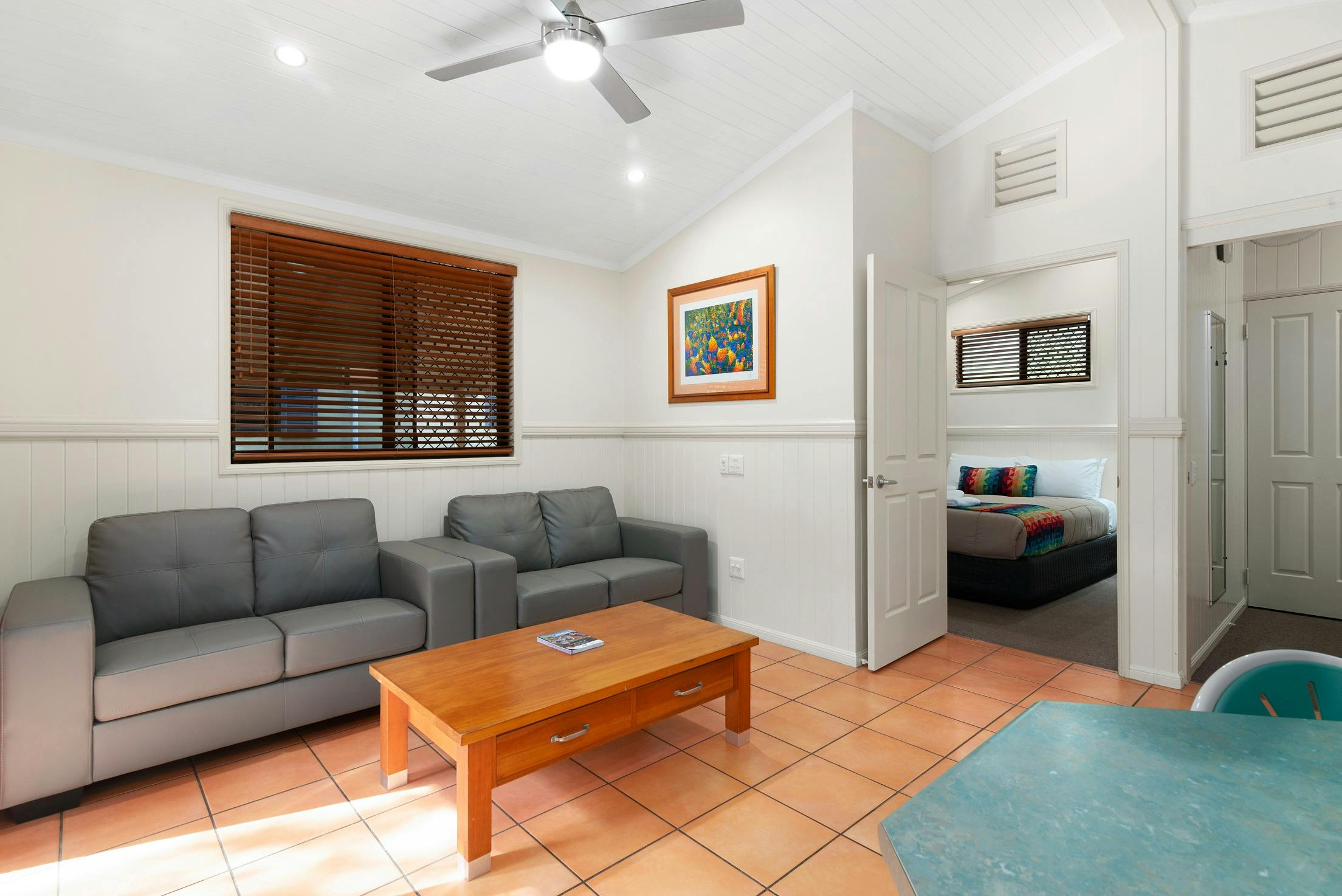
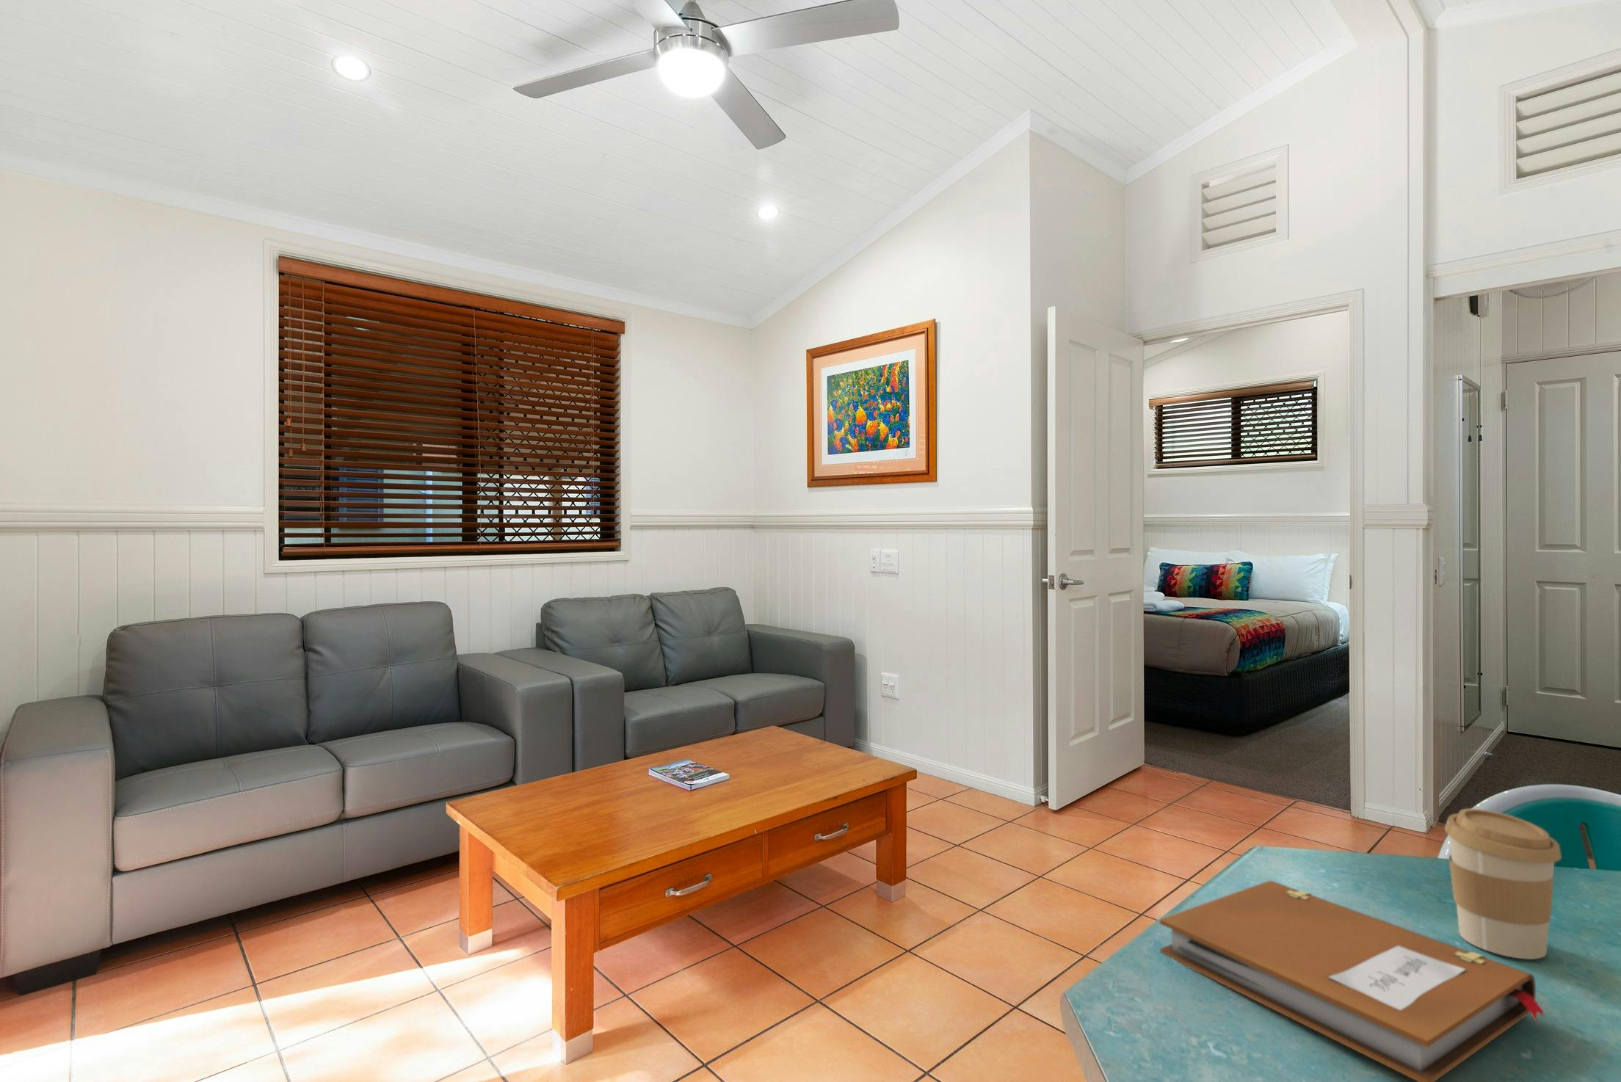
+ notebook [1160,880,1546,1082]
+ coffee cup [1445,808,1562,960]
